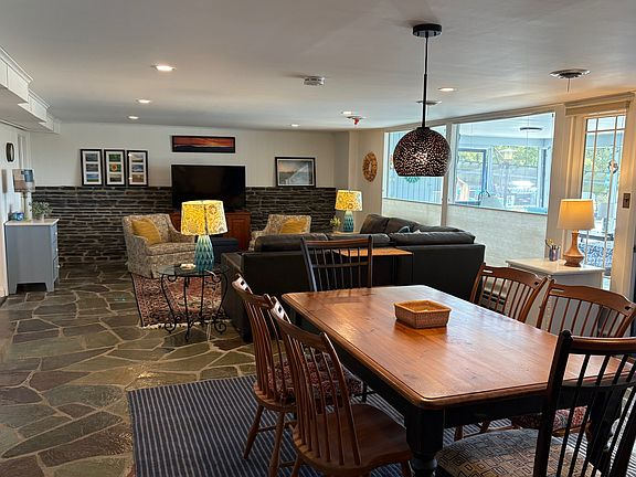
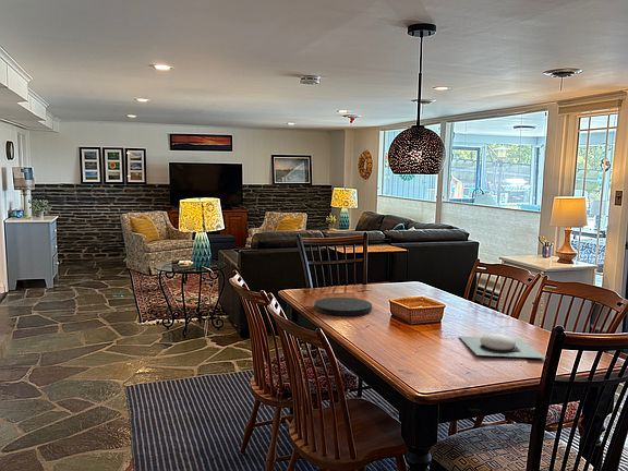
+ plate [458,333,546,359]
+ plate [313,297,373,317]
